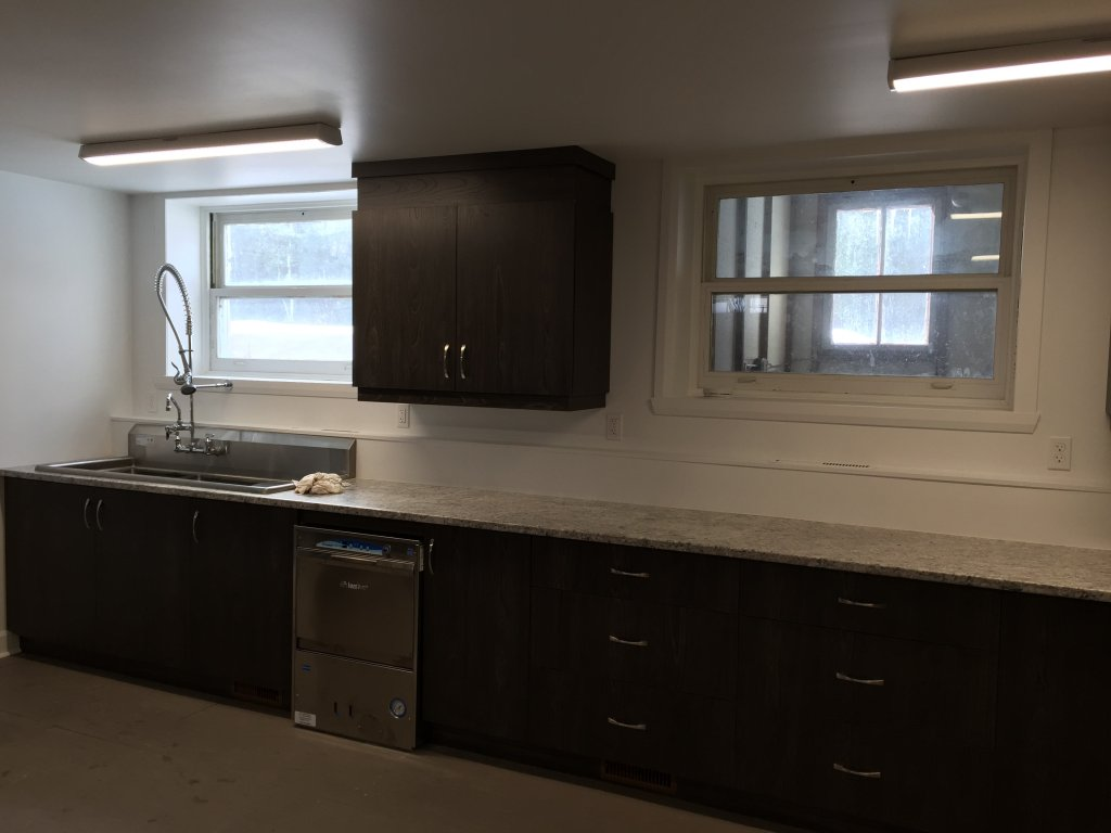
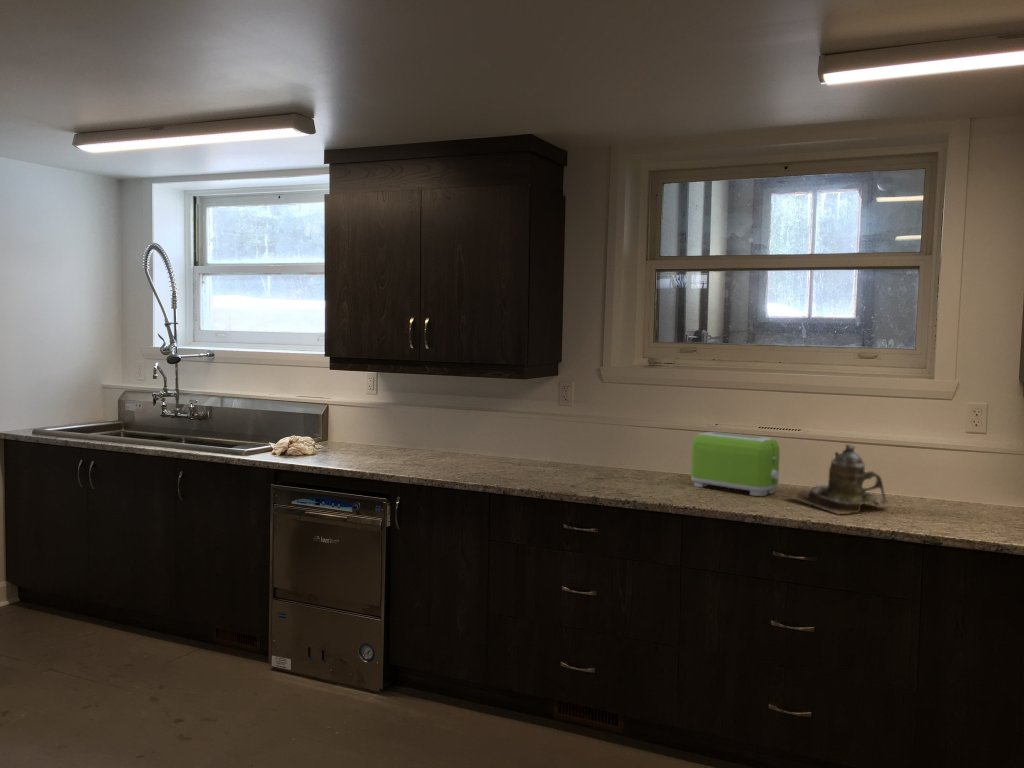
+ teapot [784,443,889,515]
+ toaster [690,431,781,497]
